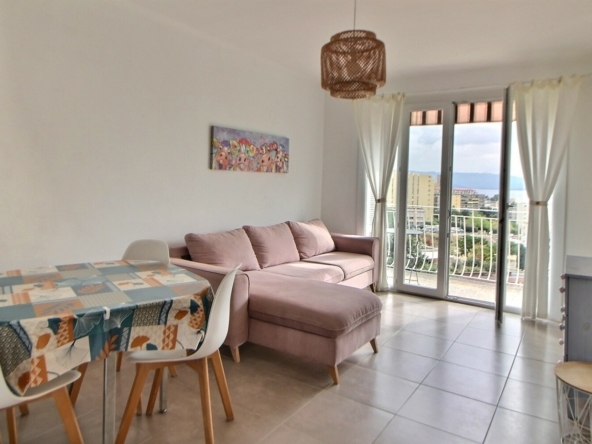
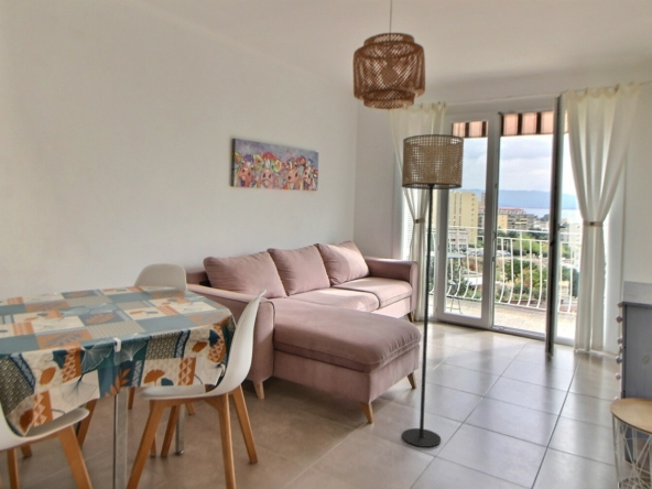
+ floor lamp [401,133,465,448]
